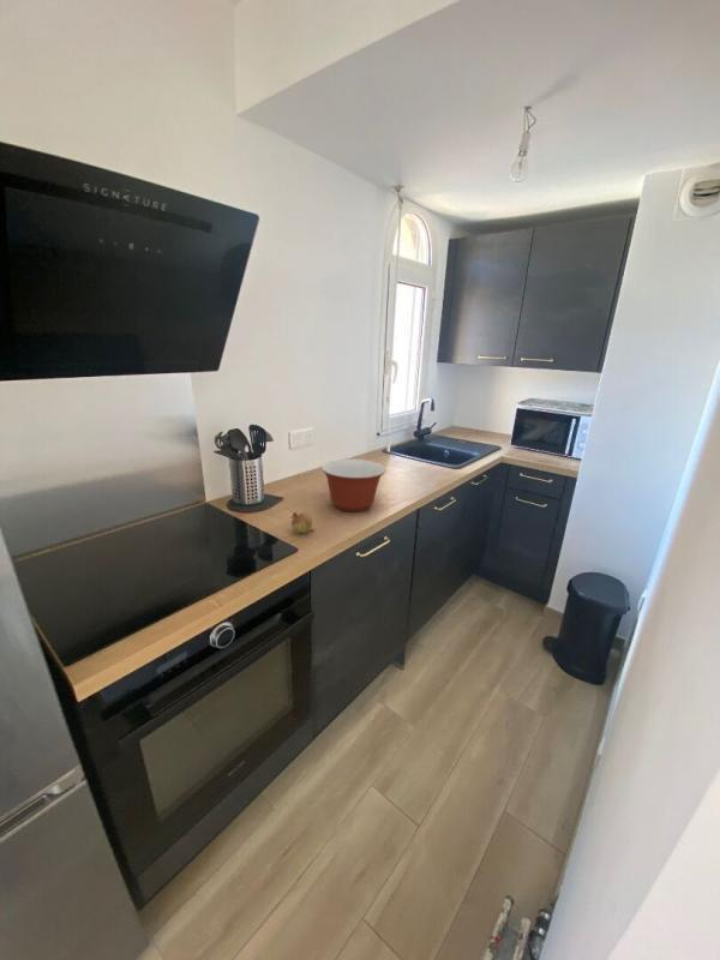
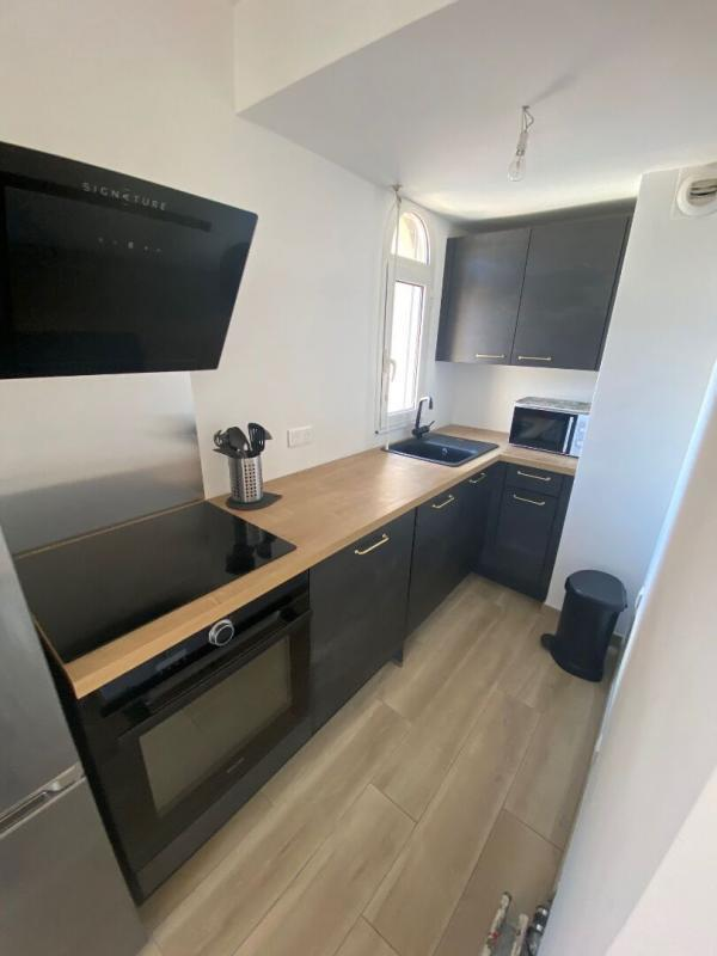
- mixing bowl [320,458,386,512]
- fruit [289,510,314,534]
